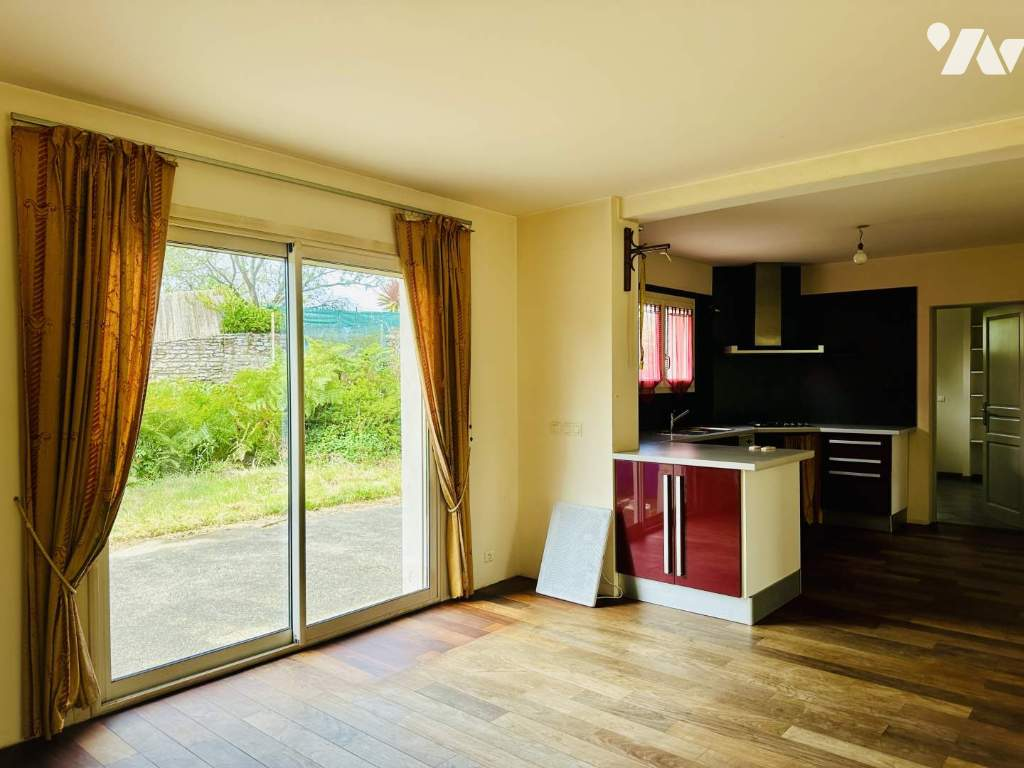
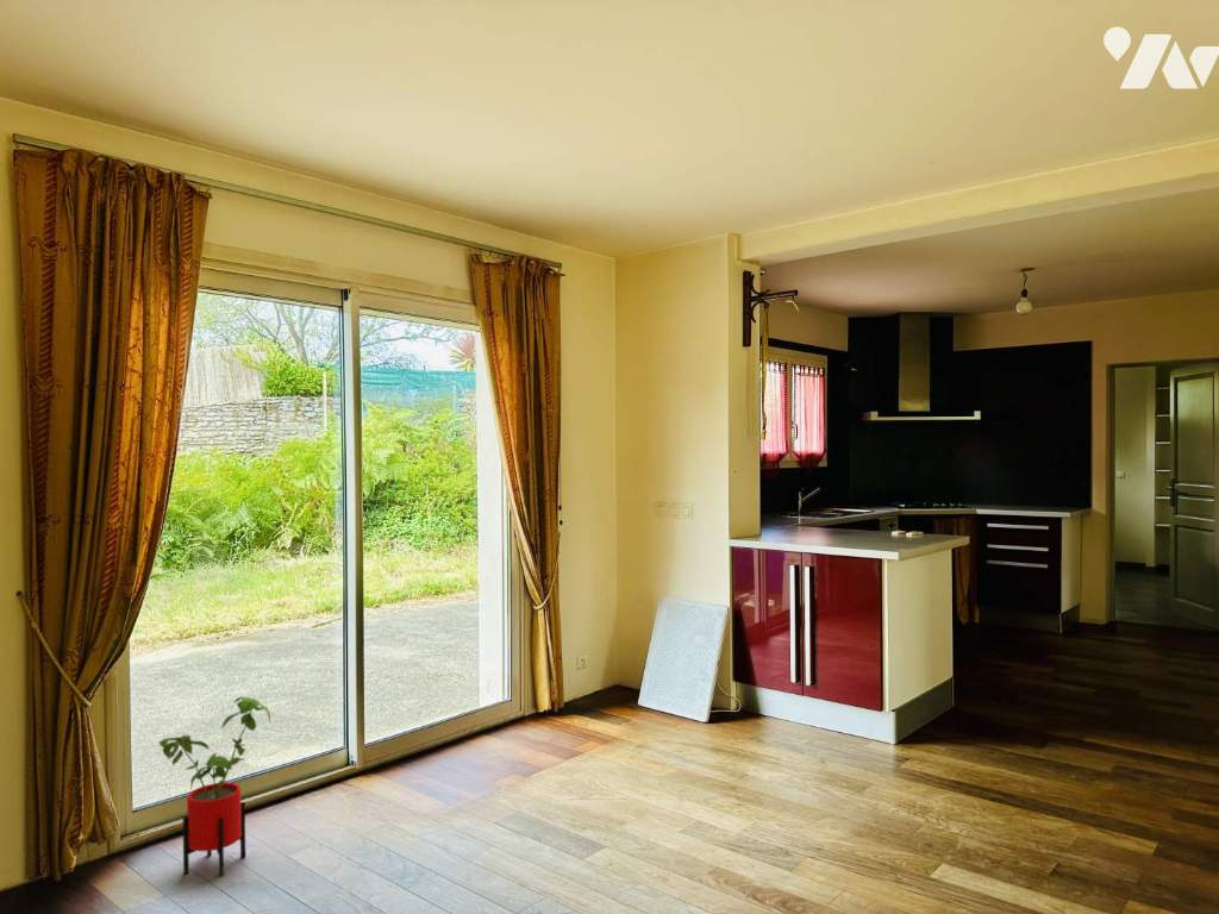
+ house plant [158,695,271,877]
